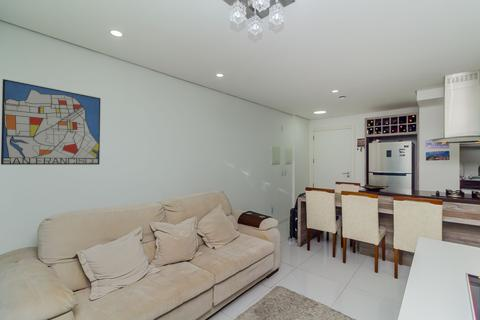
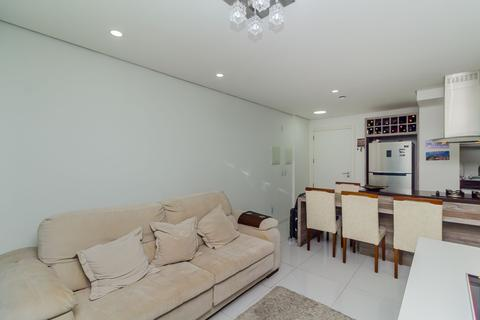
- wall art [0,78,101,166]
